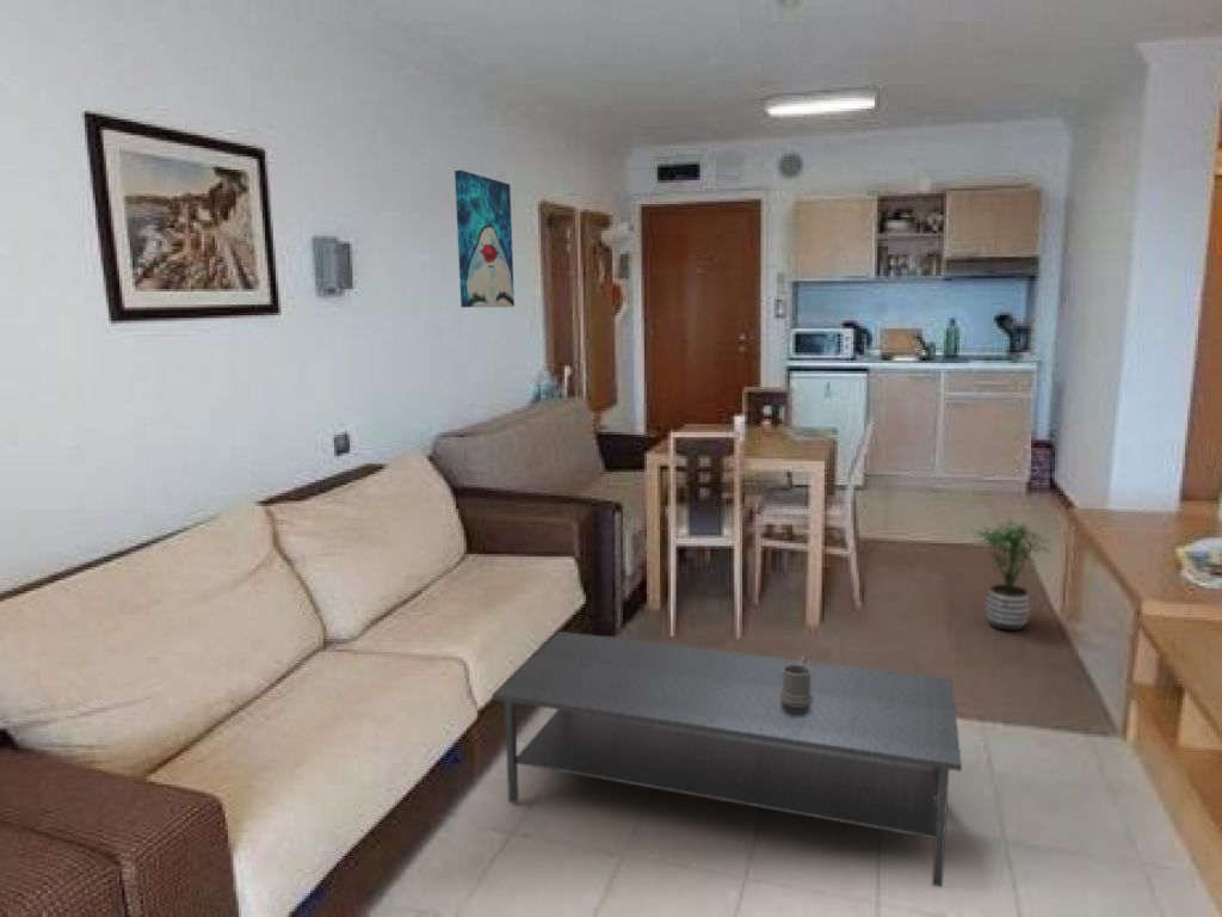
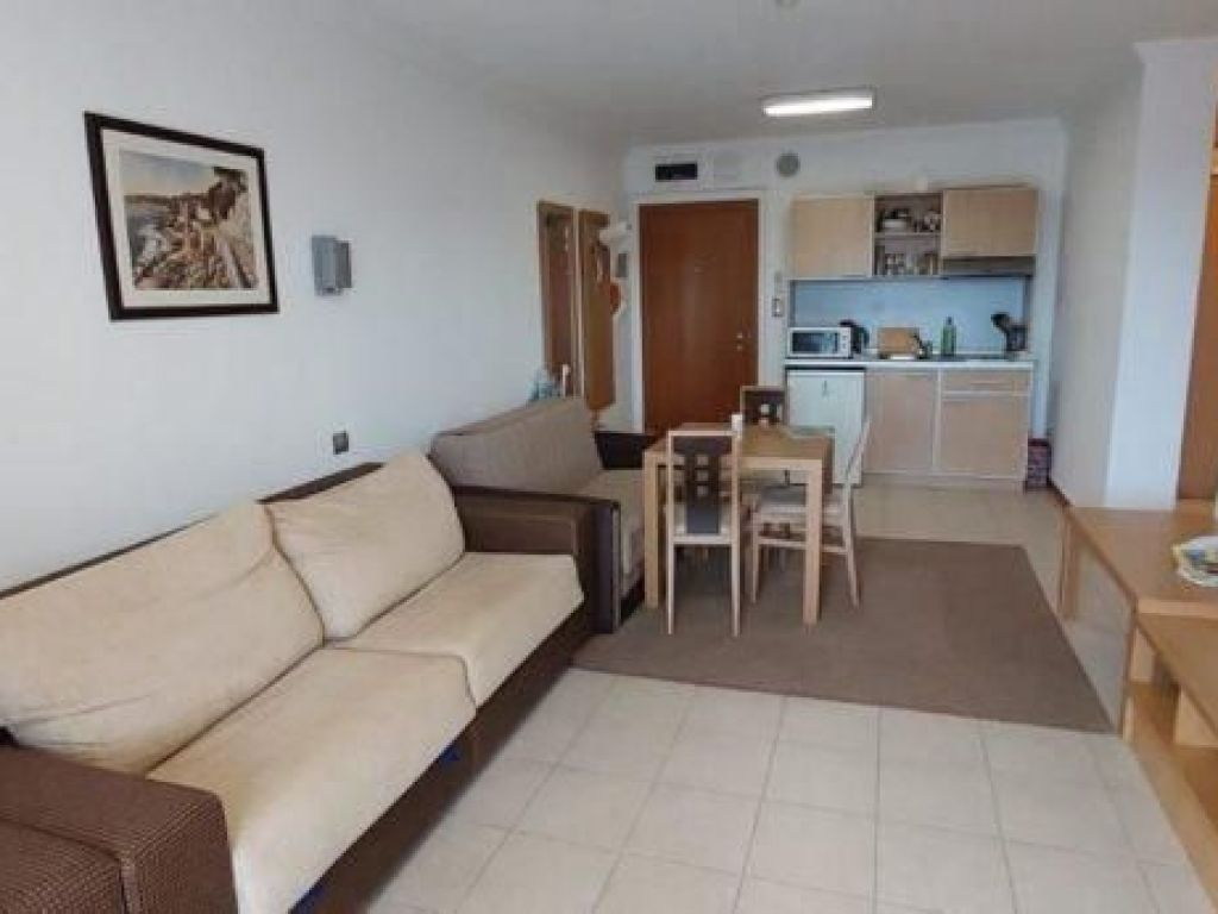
- potted plant [967,517,1056,632]
- coffee table [490,630,963,888]
- wall art [453,170,516,308]
- mug [779,656,813,706]
